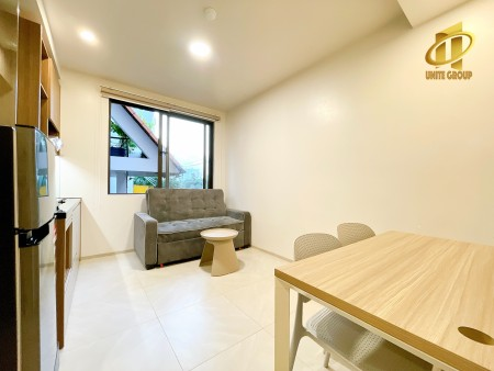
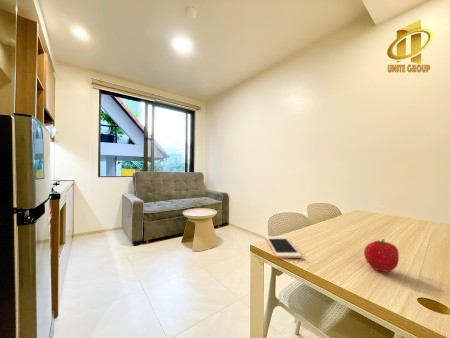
+ cell phone [265,235,302,259]
+ fruit [363,238,400,273]
